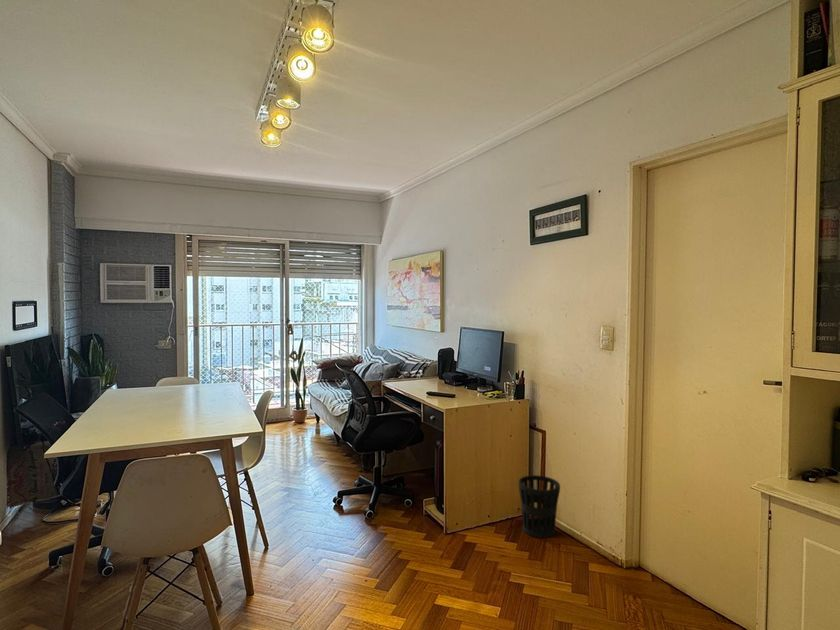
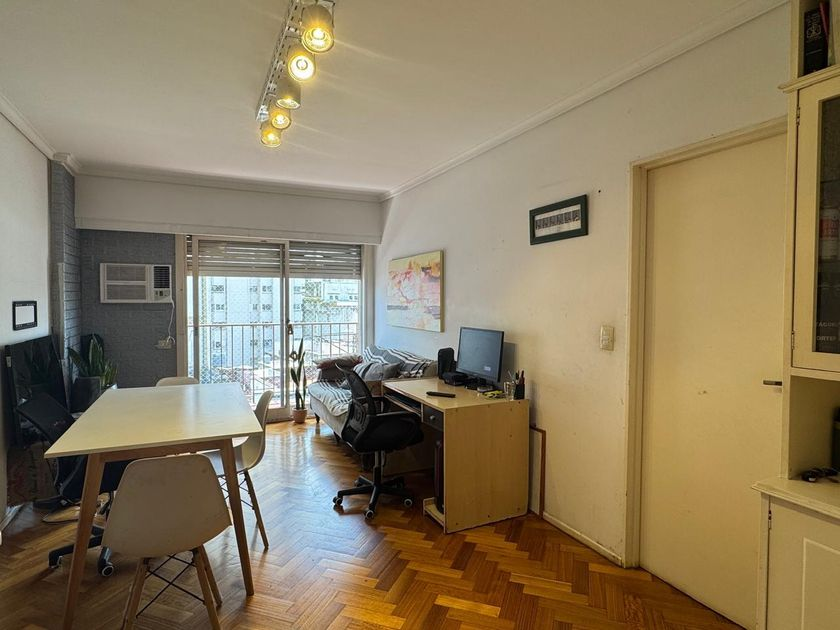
- wastebasket [518,474,561,539]
